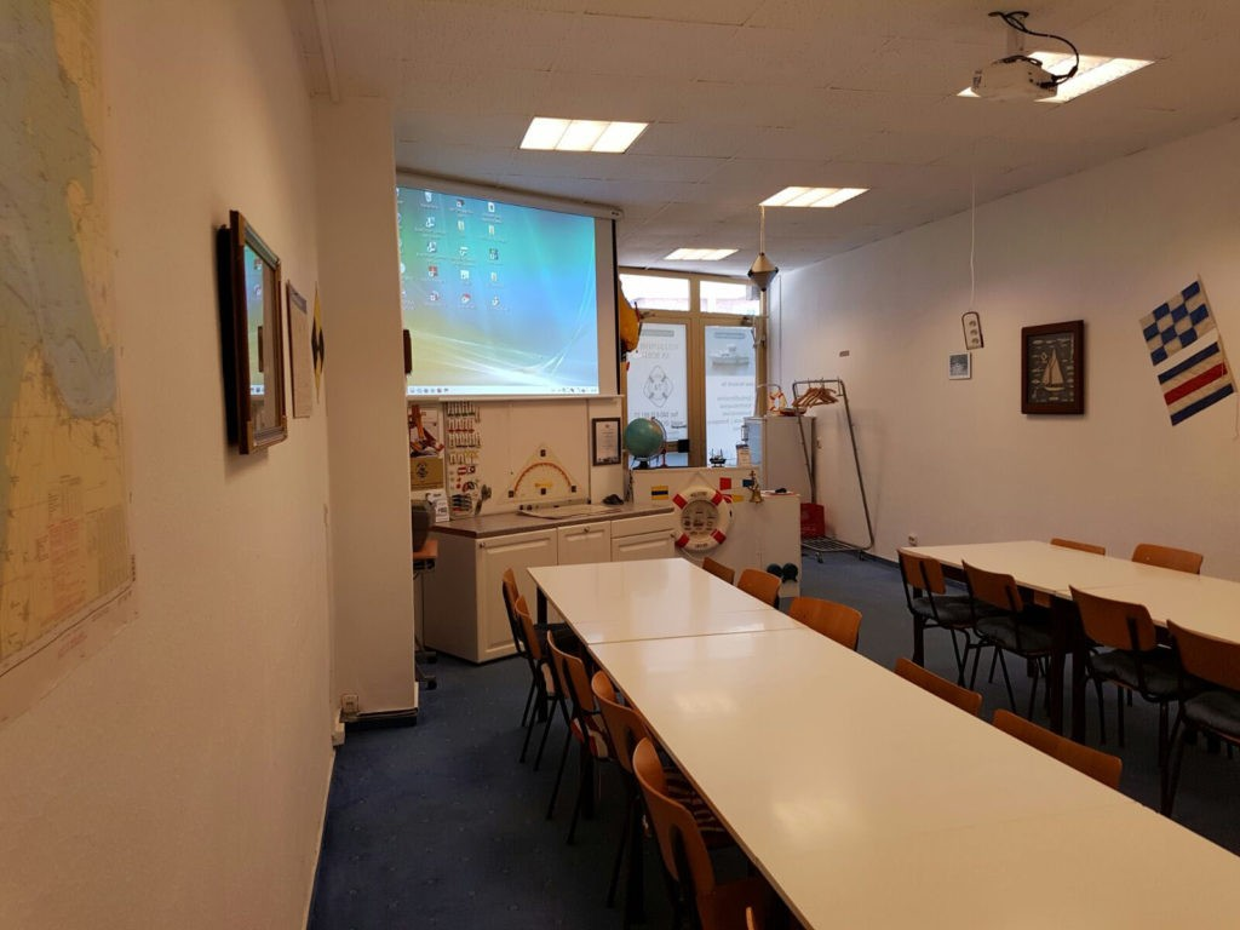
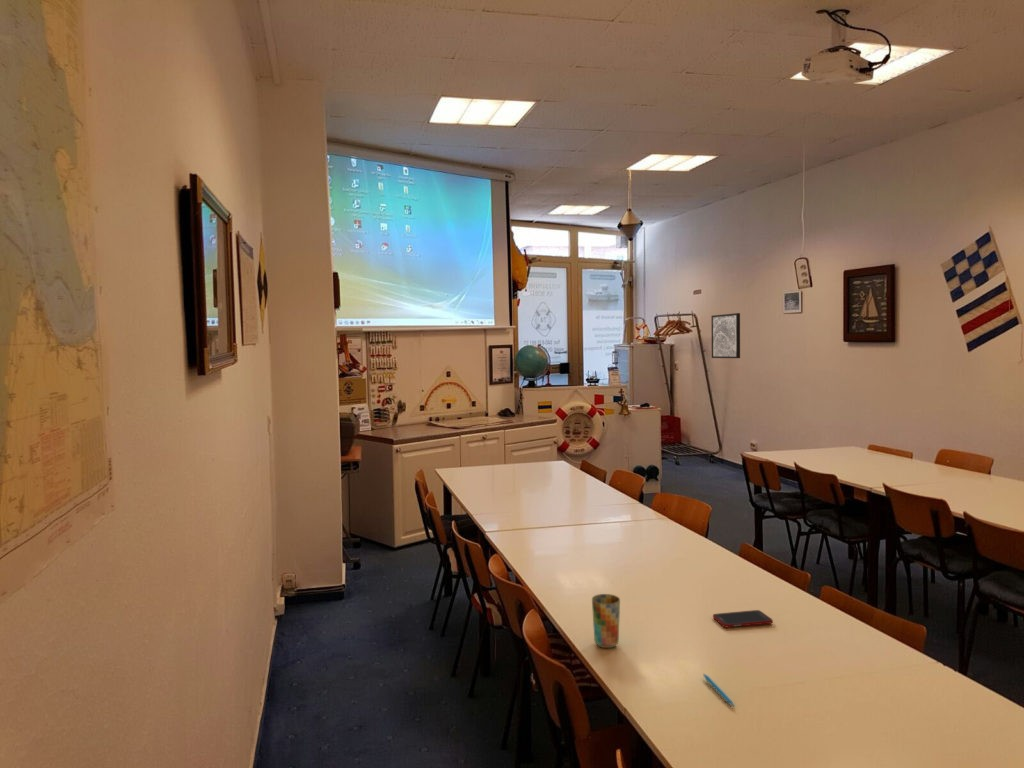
+ cup [591,593,621,649]
+ cell phone [712,609,774,628]
+ wall art [710,312,741,359]
+ pen [702,673,736,708]
